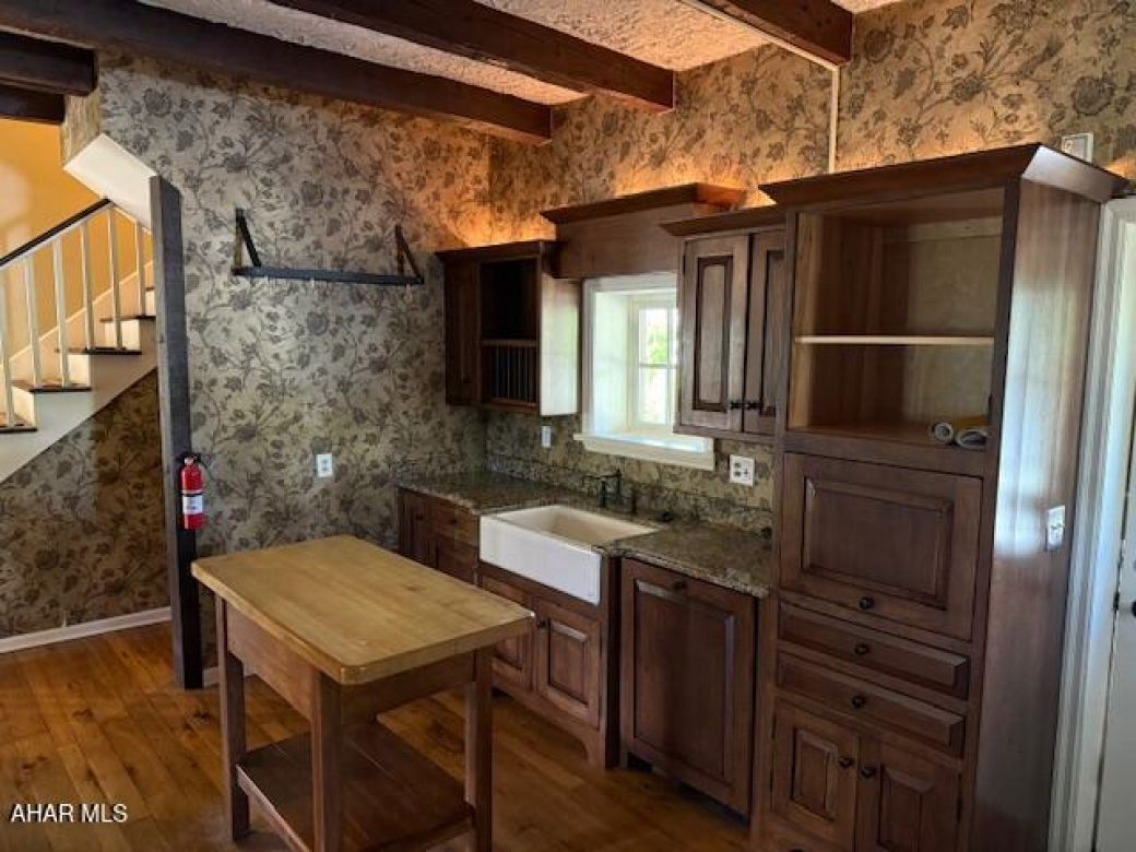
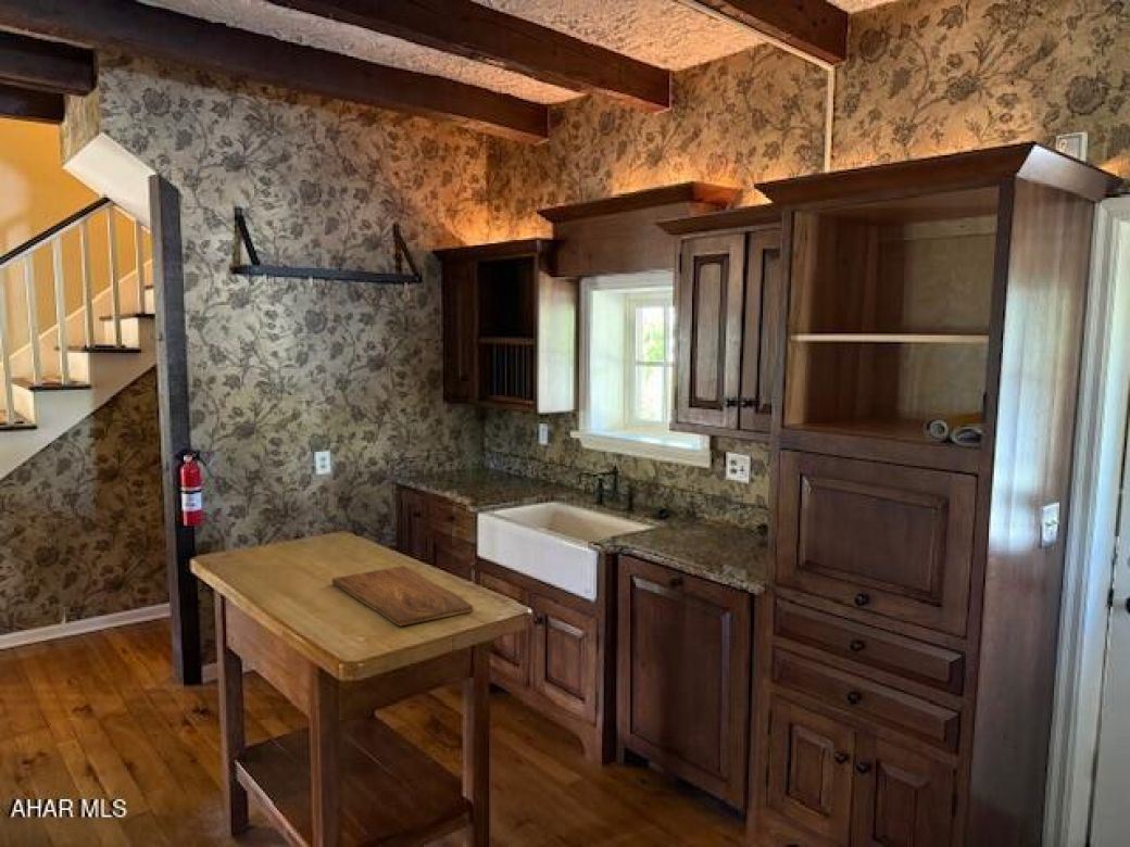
+ cutting board [330,565,474,627]
